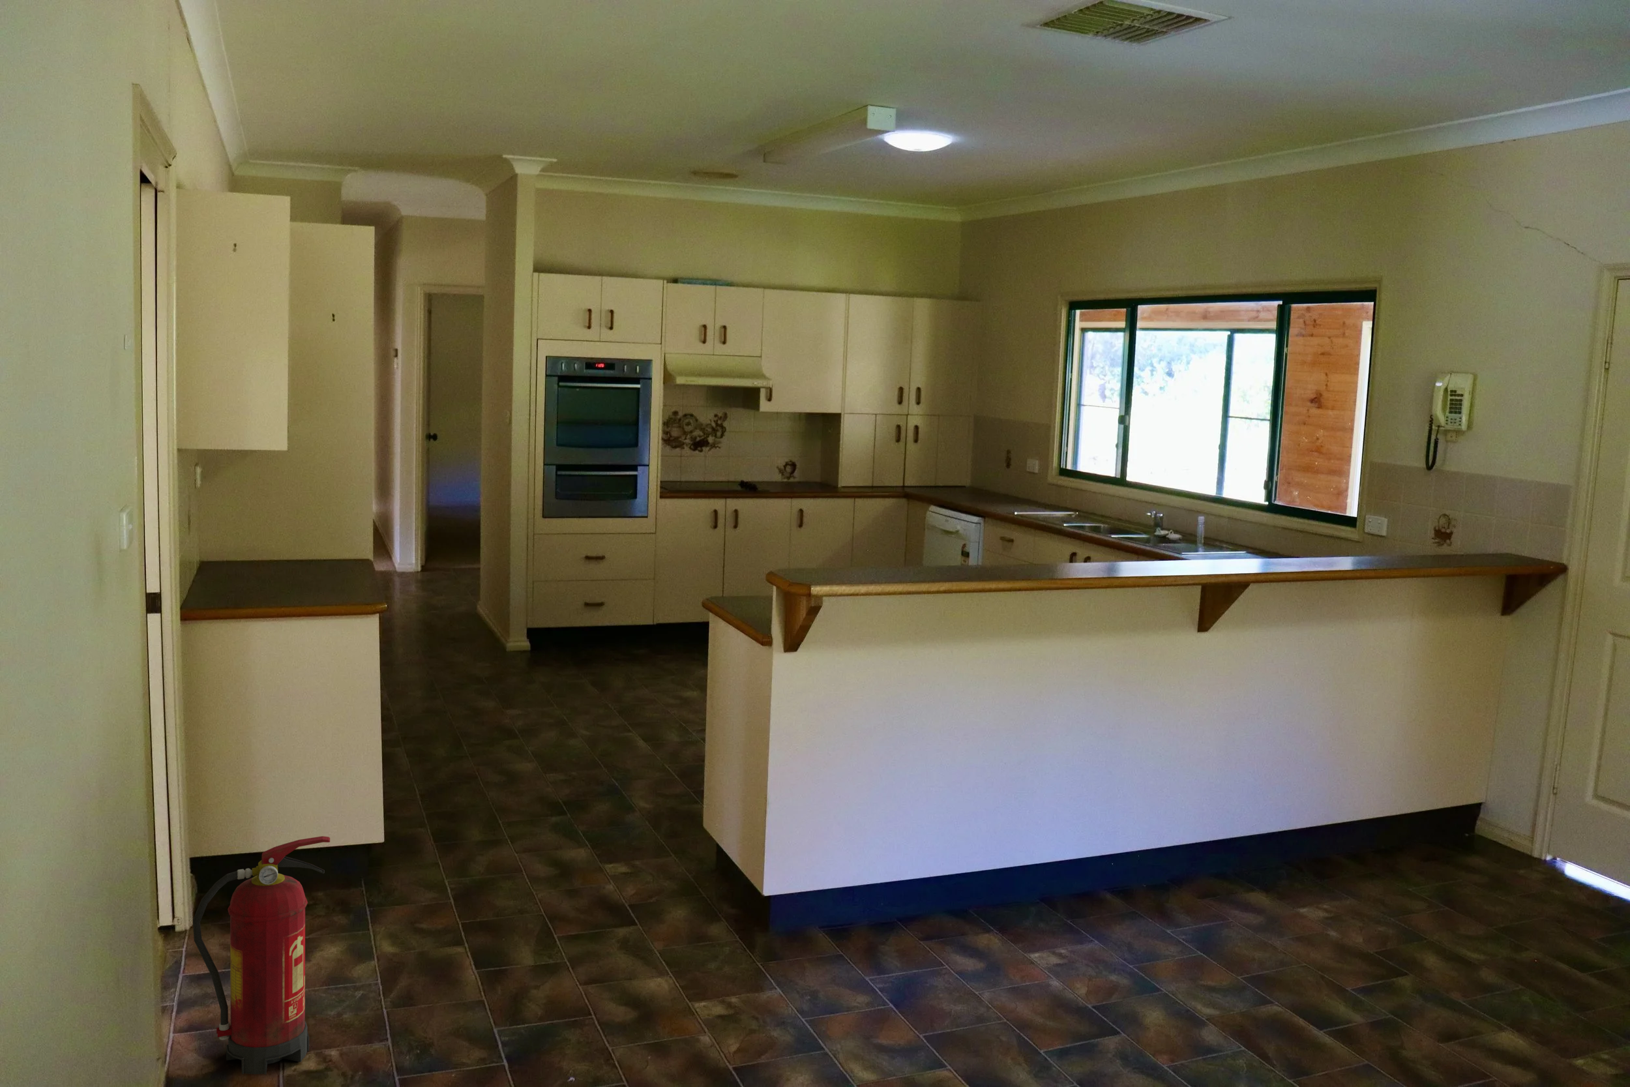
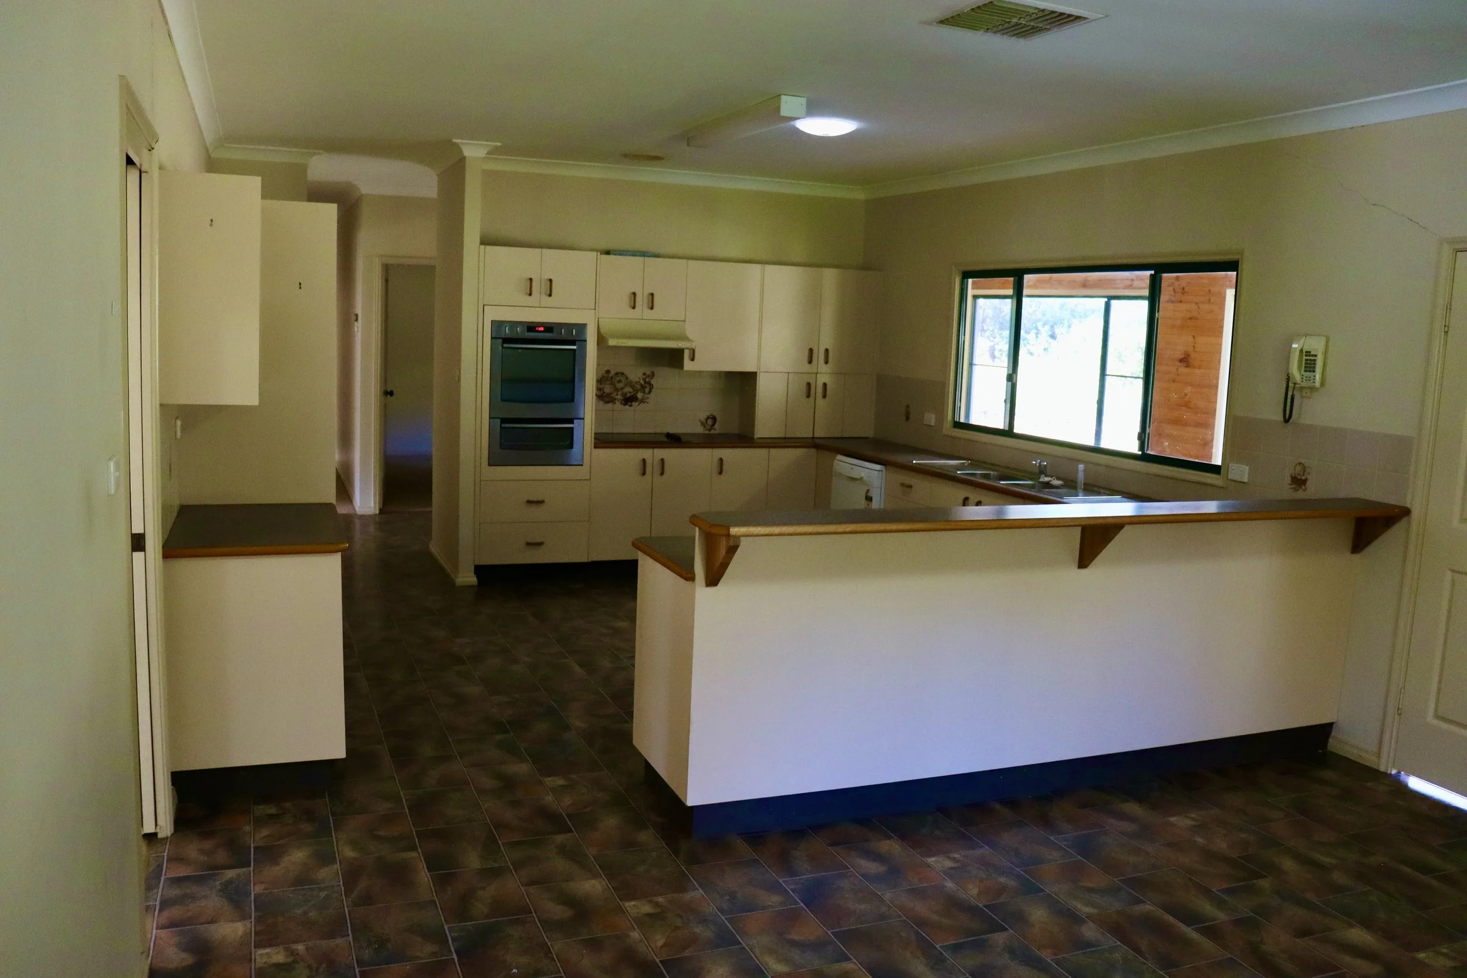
- fire extinguisher [193,836,331,1075]
